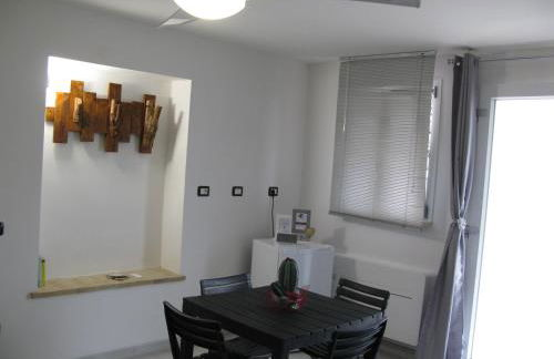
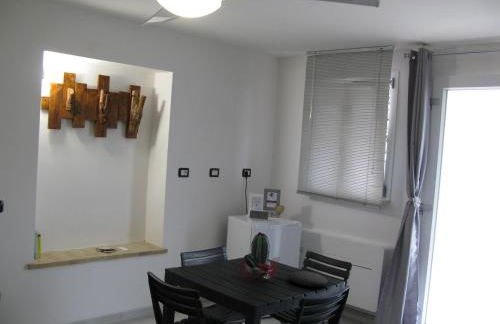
+ plate [287,270,329,288]
